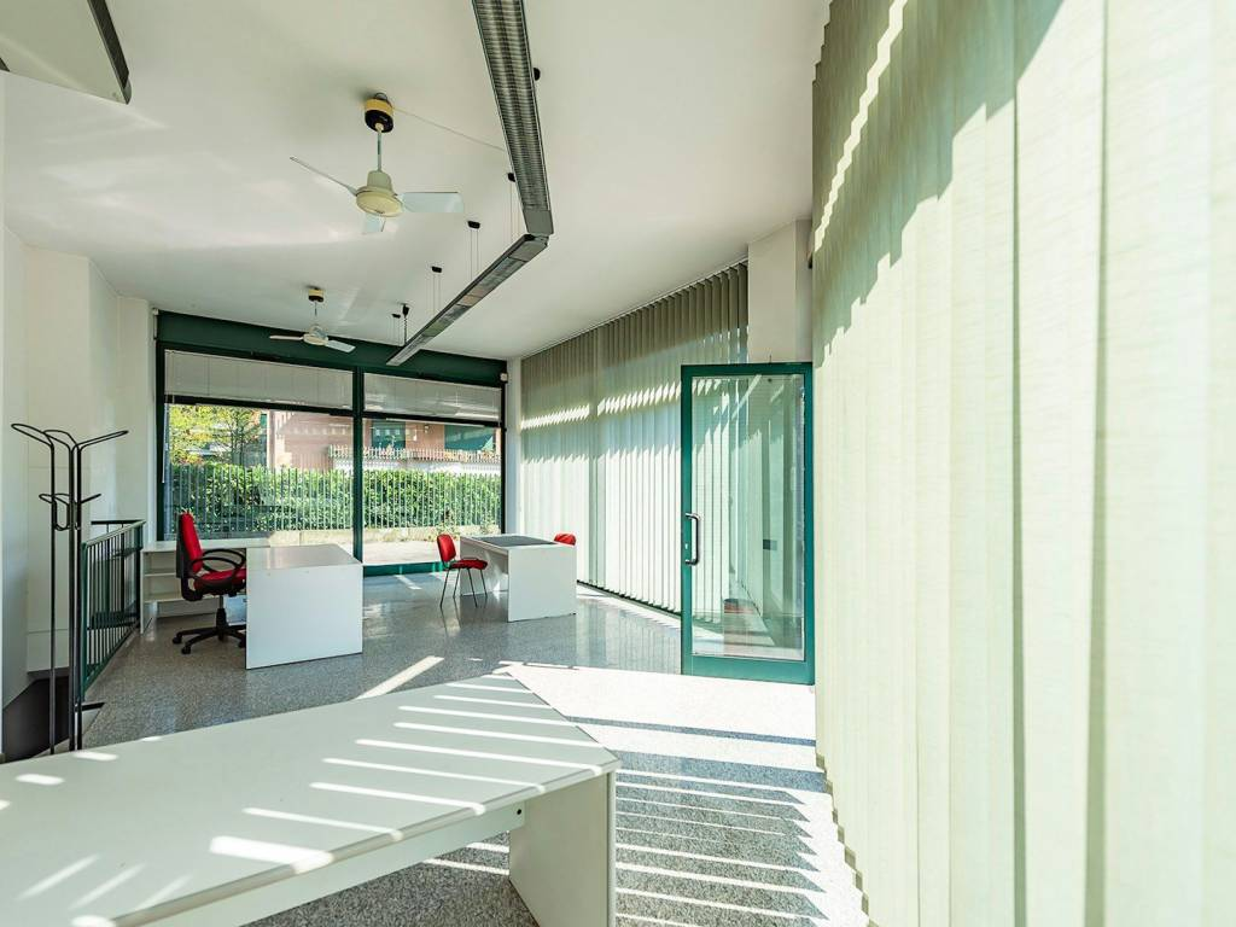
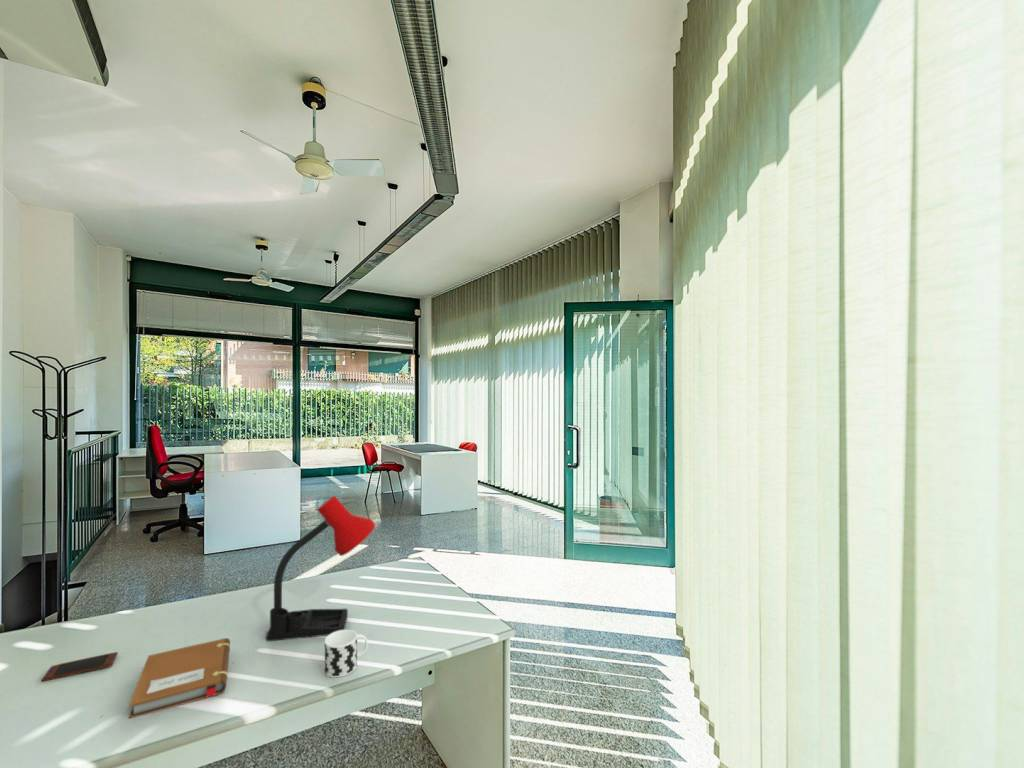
+ desk lamp [265,495,376,642]
+ smartphone [41,651,119,682]
+ cup [324,629,369,679]
+ notebook [128,637,231,719]
